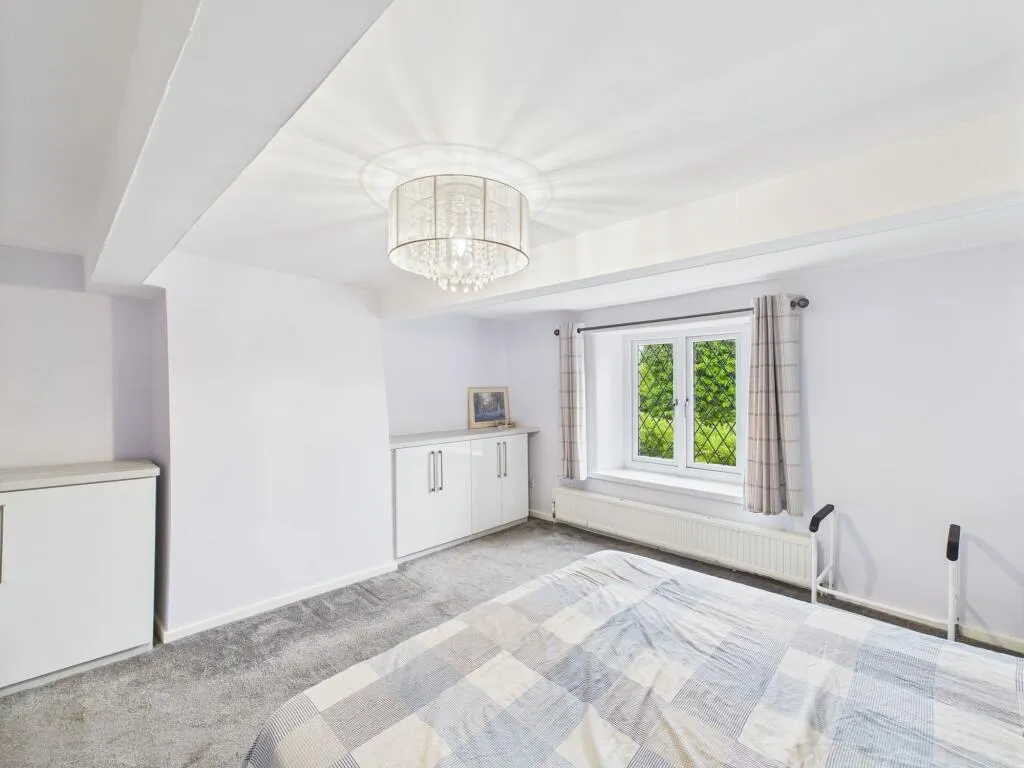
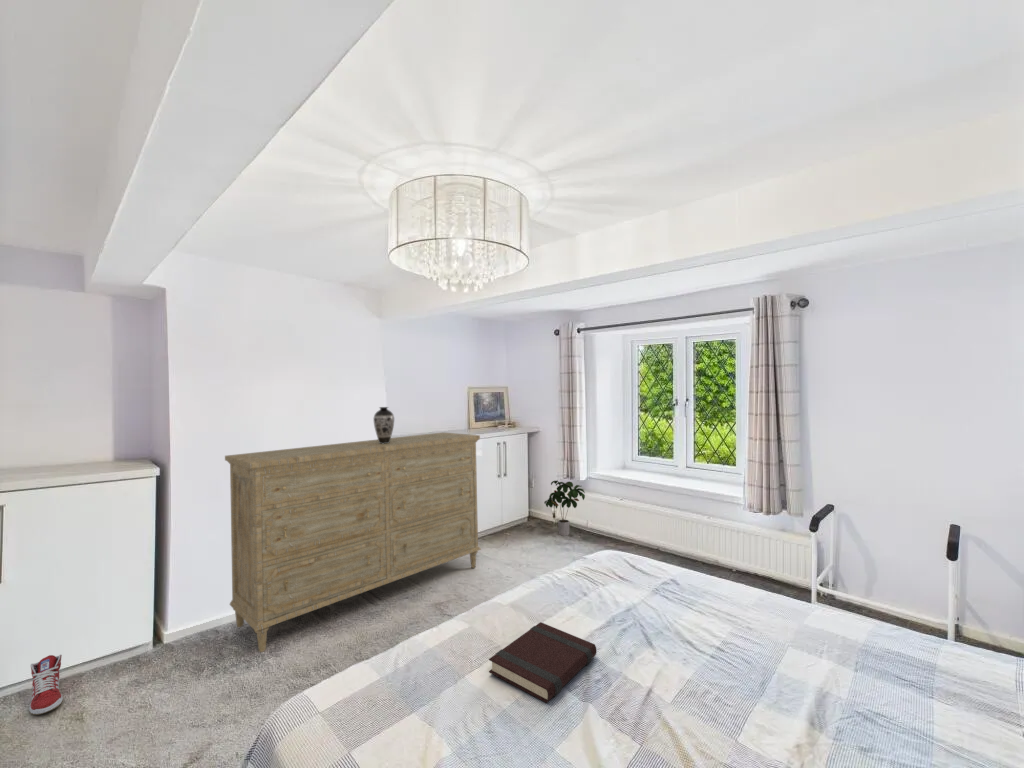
+ dresser [224,431,482,653]
+ potted plant [544,479,586,537]
+ decorative vase [372,406,395,444]
+ book [488,621,598,704]
+ sneaker [28,654,64,716]
